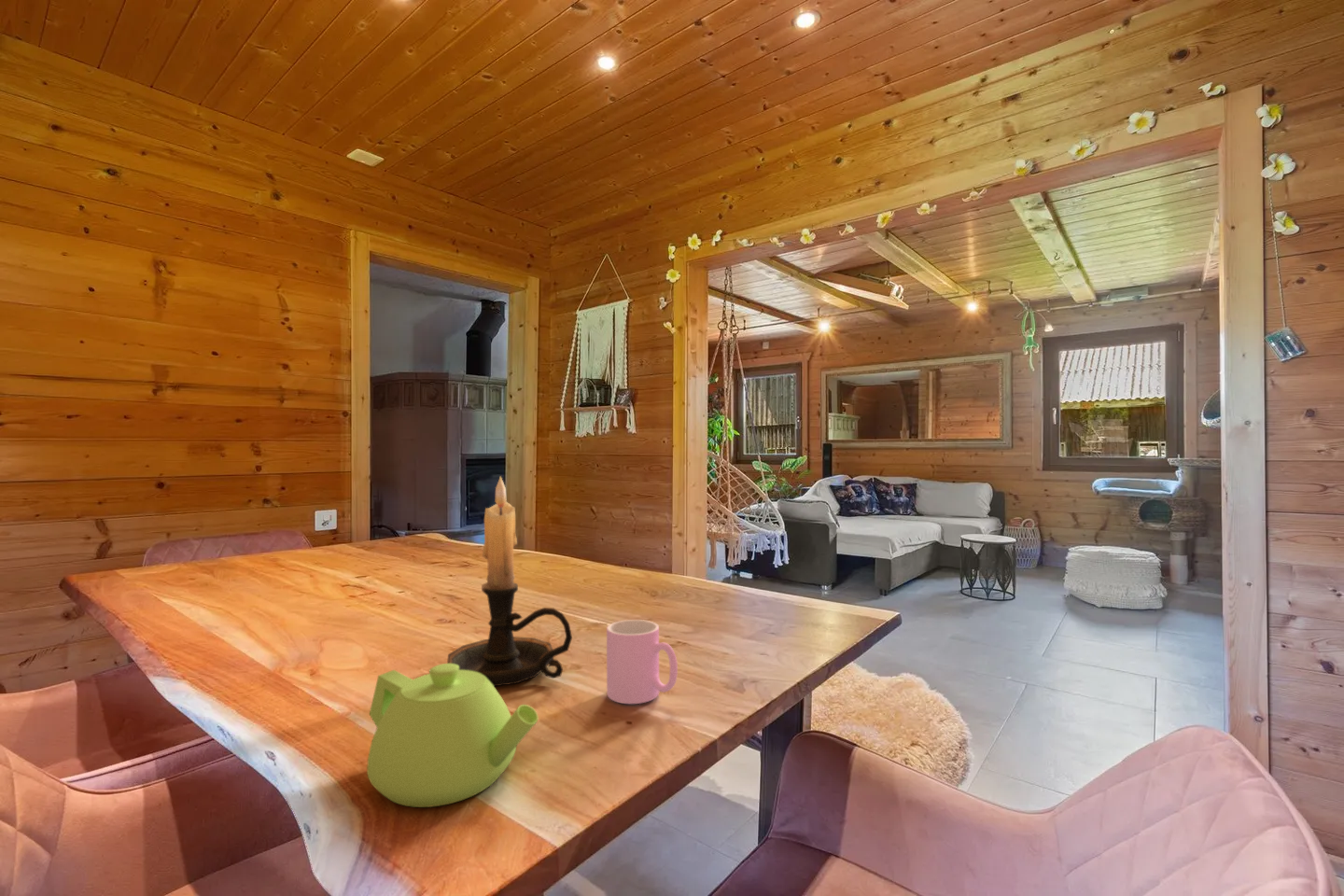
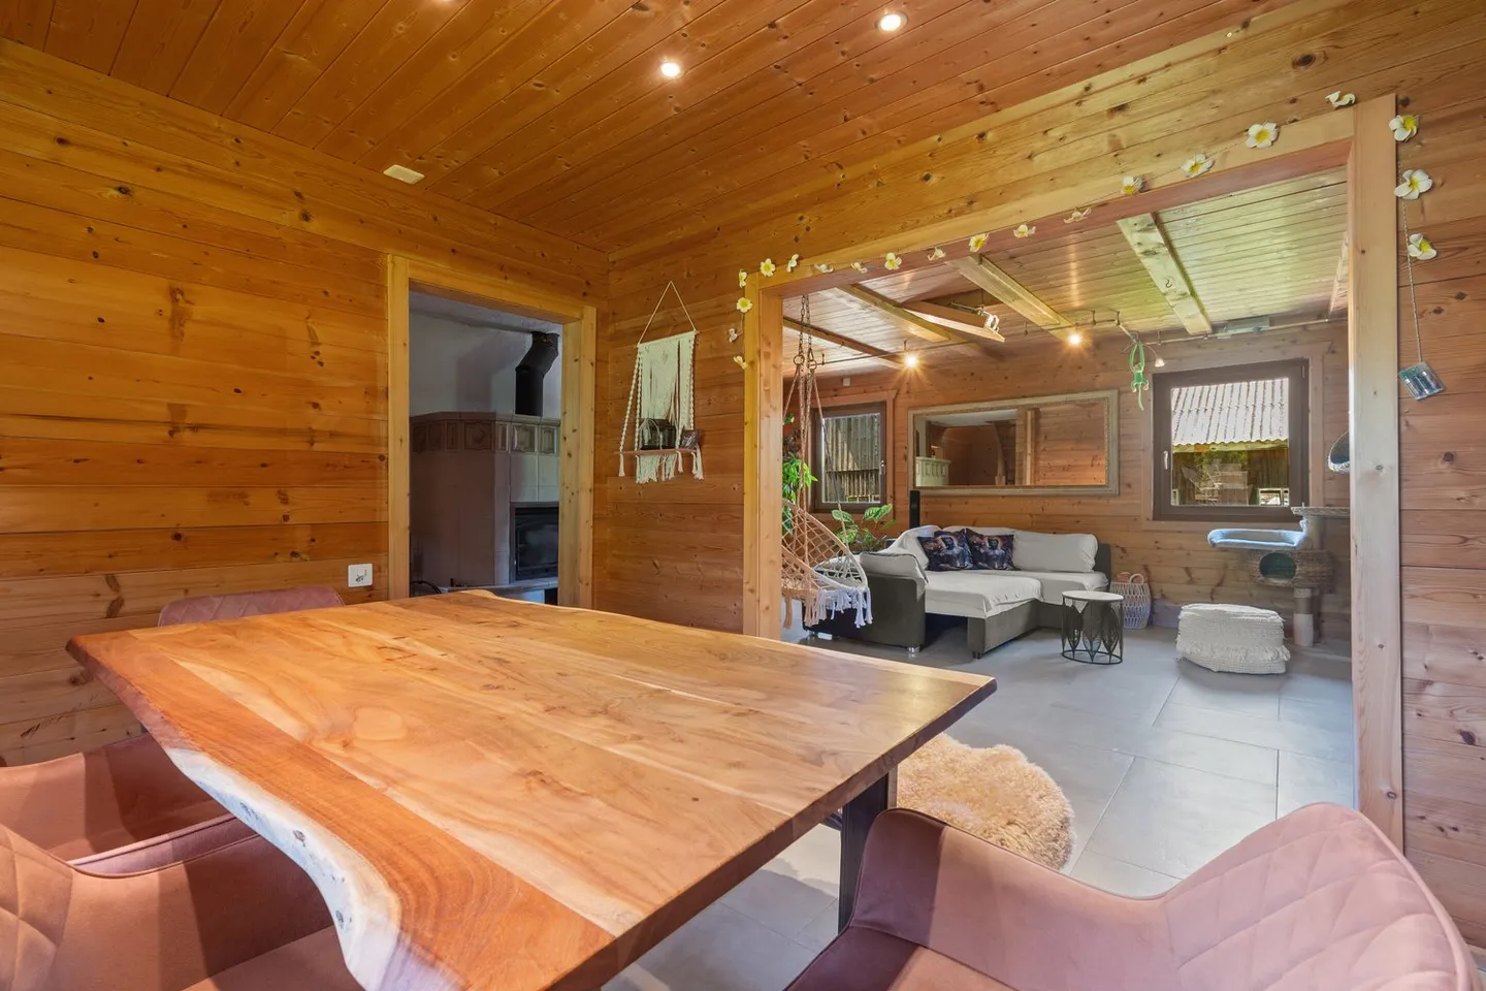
- candle holder [446,475,573,687]
- teapot [366,663,539,808]
- cup [606,619,679,705]
